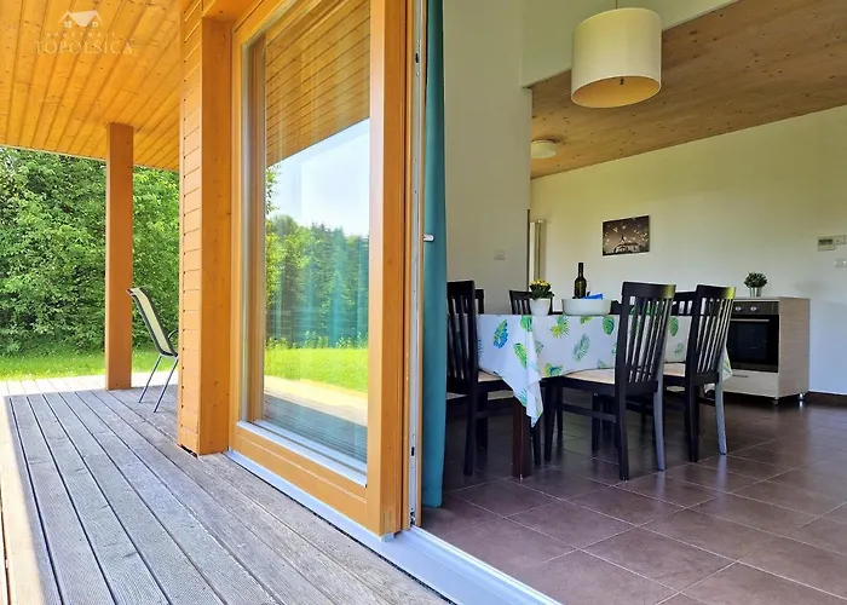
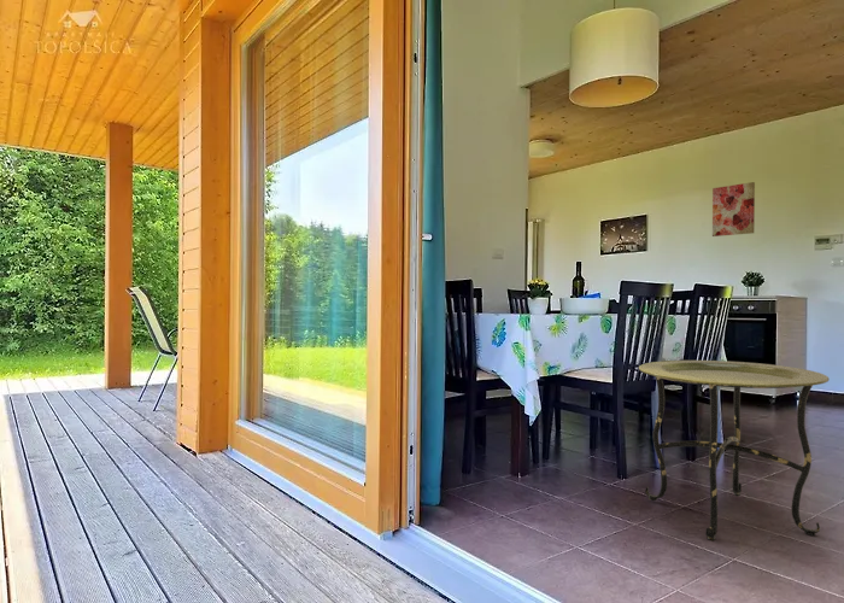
+ wall art [711,181,756,238]
+ side table [638,359,831,541]
